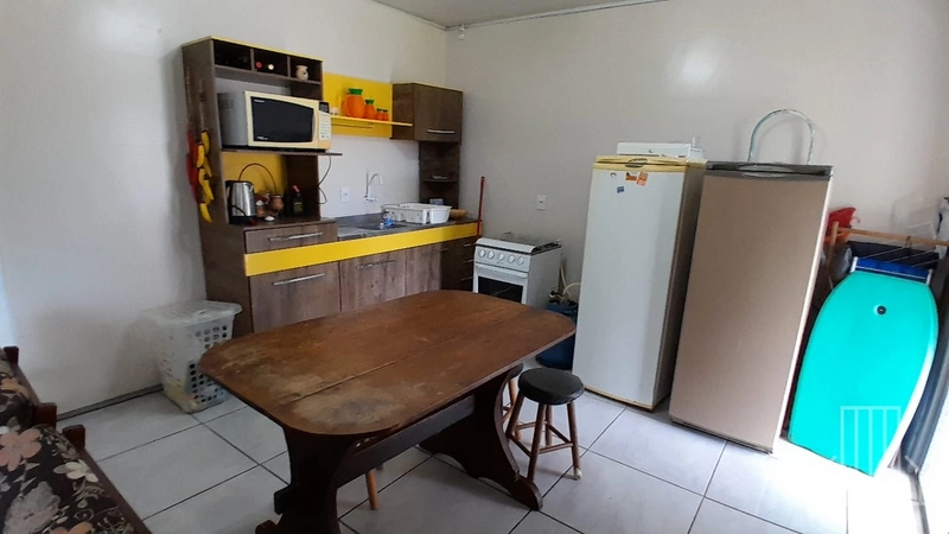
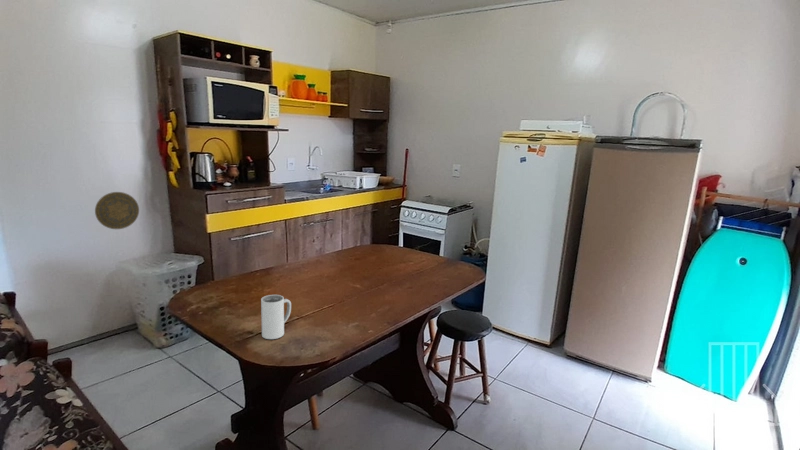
+ mug [260,294,292,340]
+ decorative plate [94,191,140,230]
